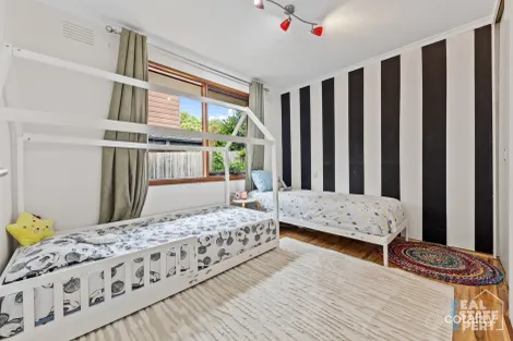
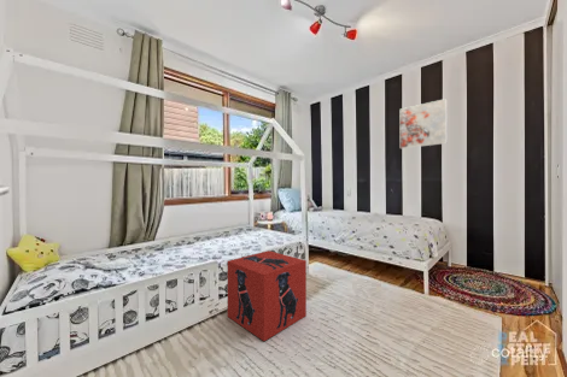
+ storage box [227,249,308,342]
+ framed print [399,98,448,149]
